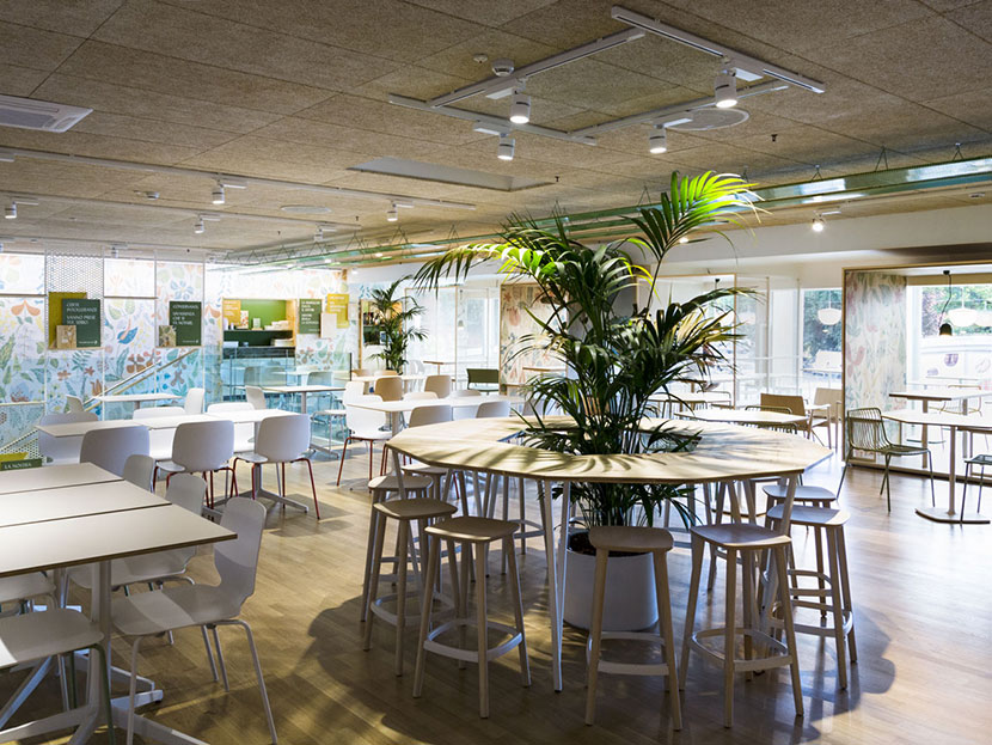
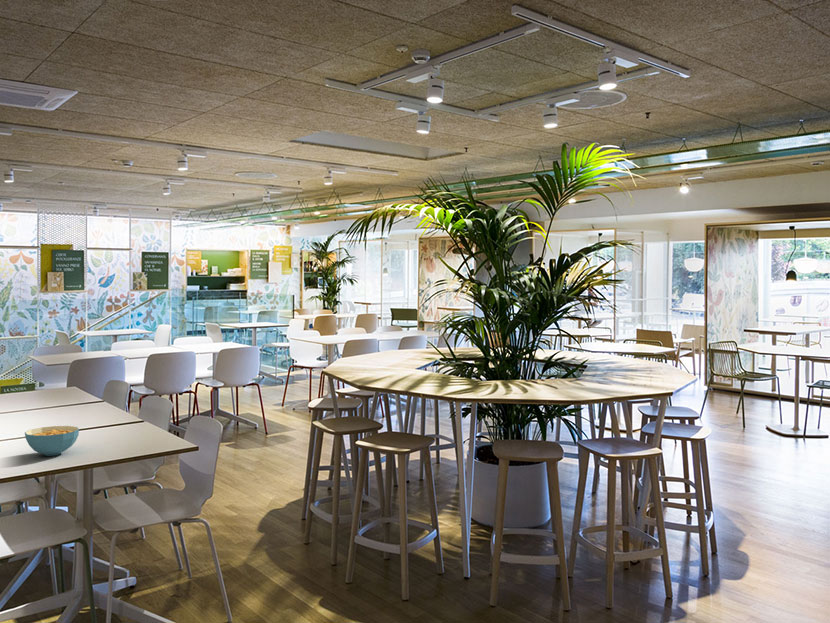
+ cereal bowl [24,425,80,457]
